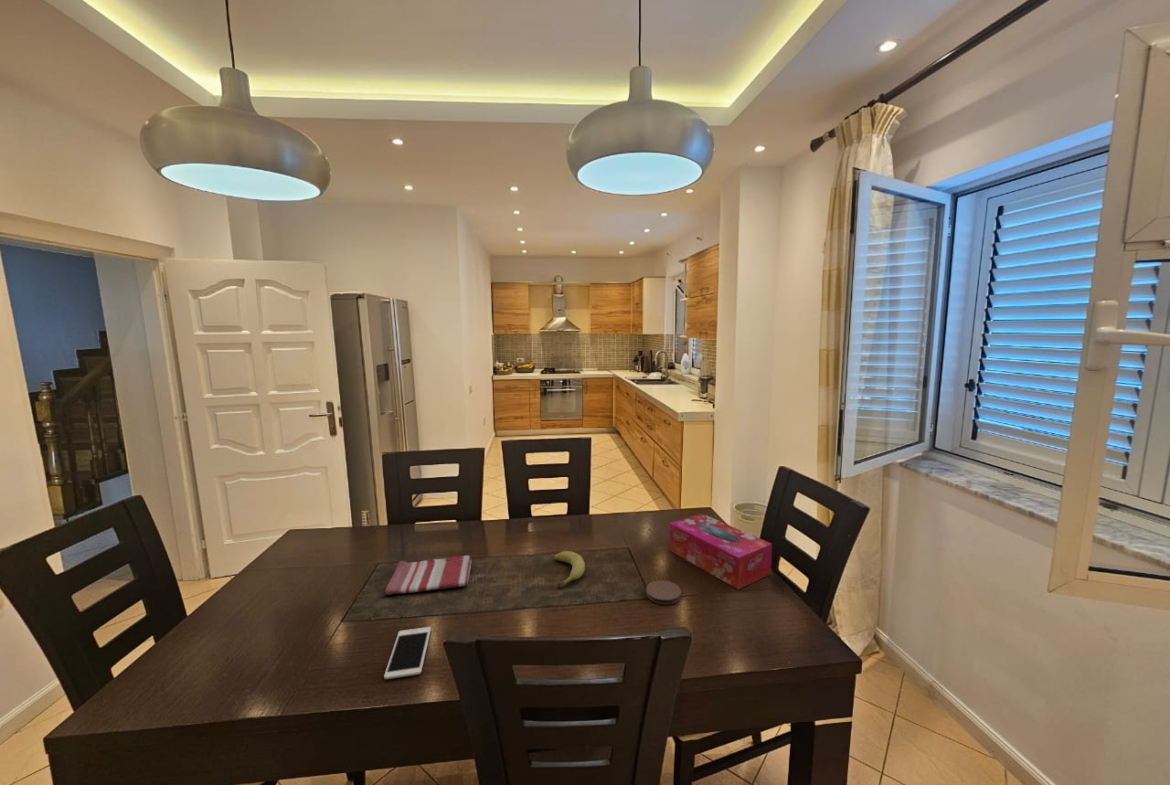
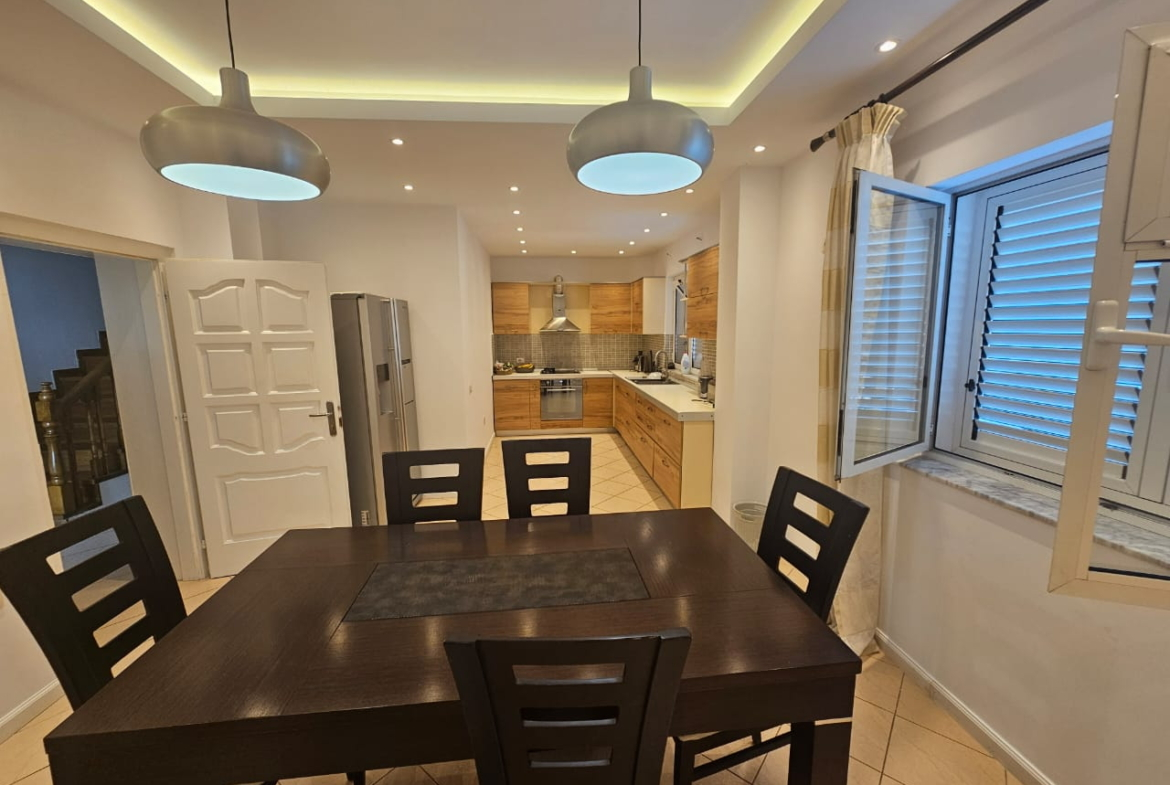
- tissue box [669,512,773,591]
- cell phone [383,626,432,680]
- fruit [553,550,586,588]
- coaster [645,579,682,606]
- dish towel [384,555,473,596]
